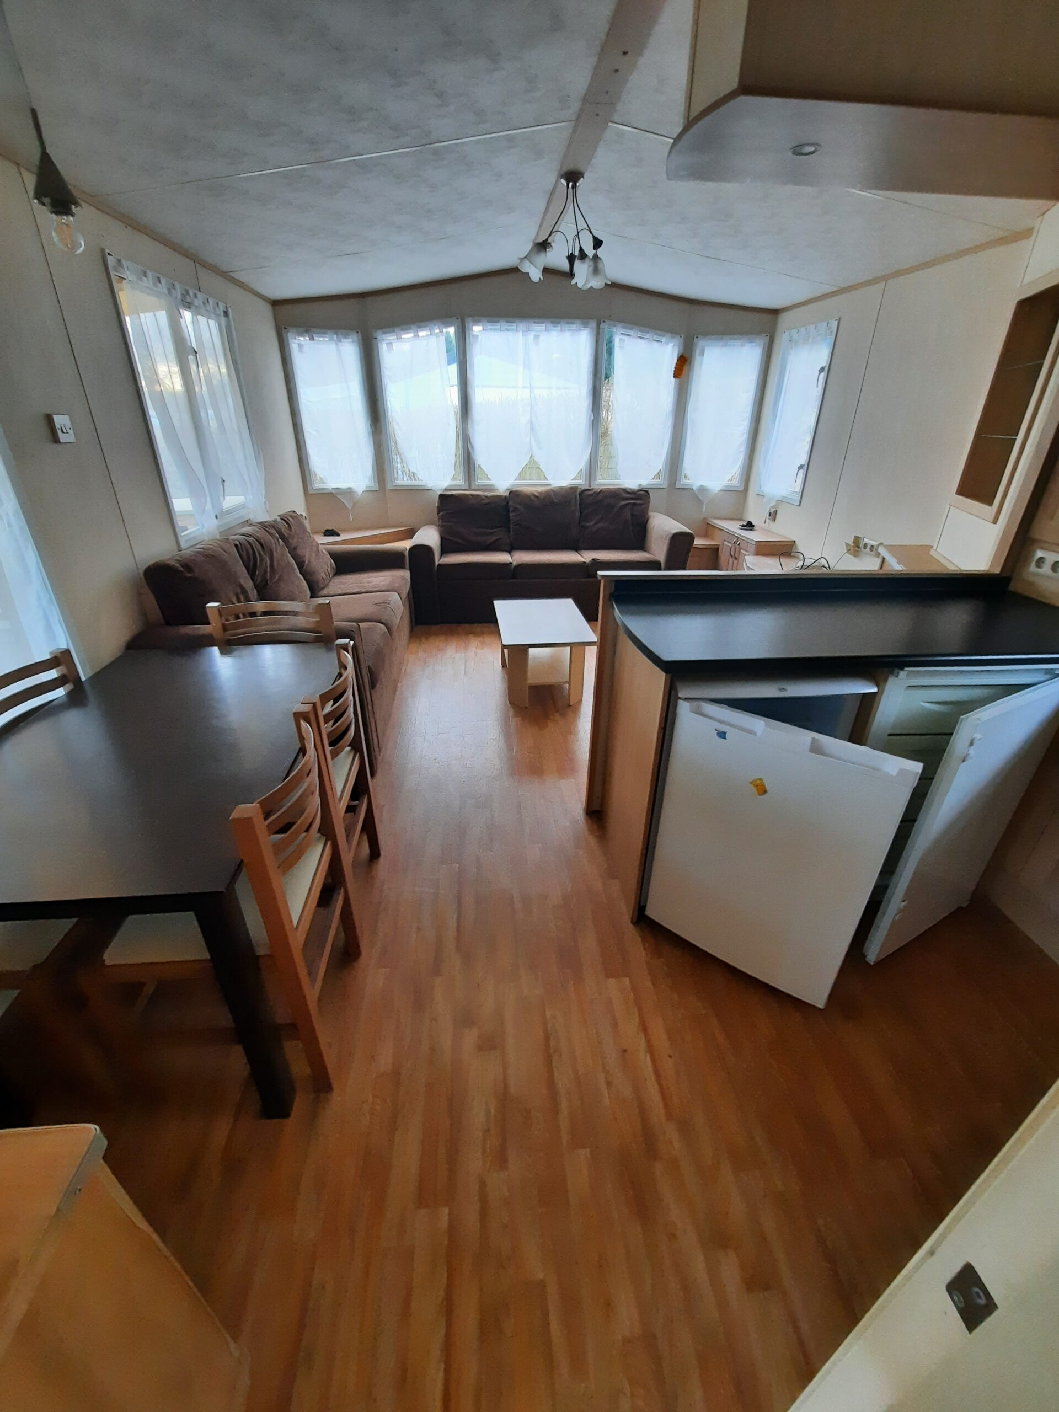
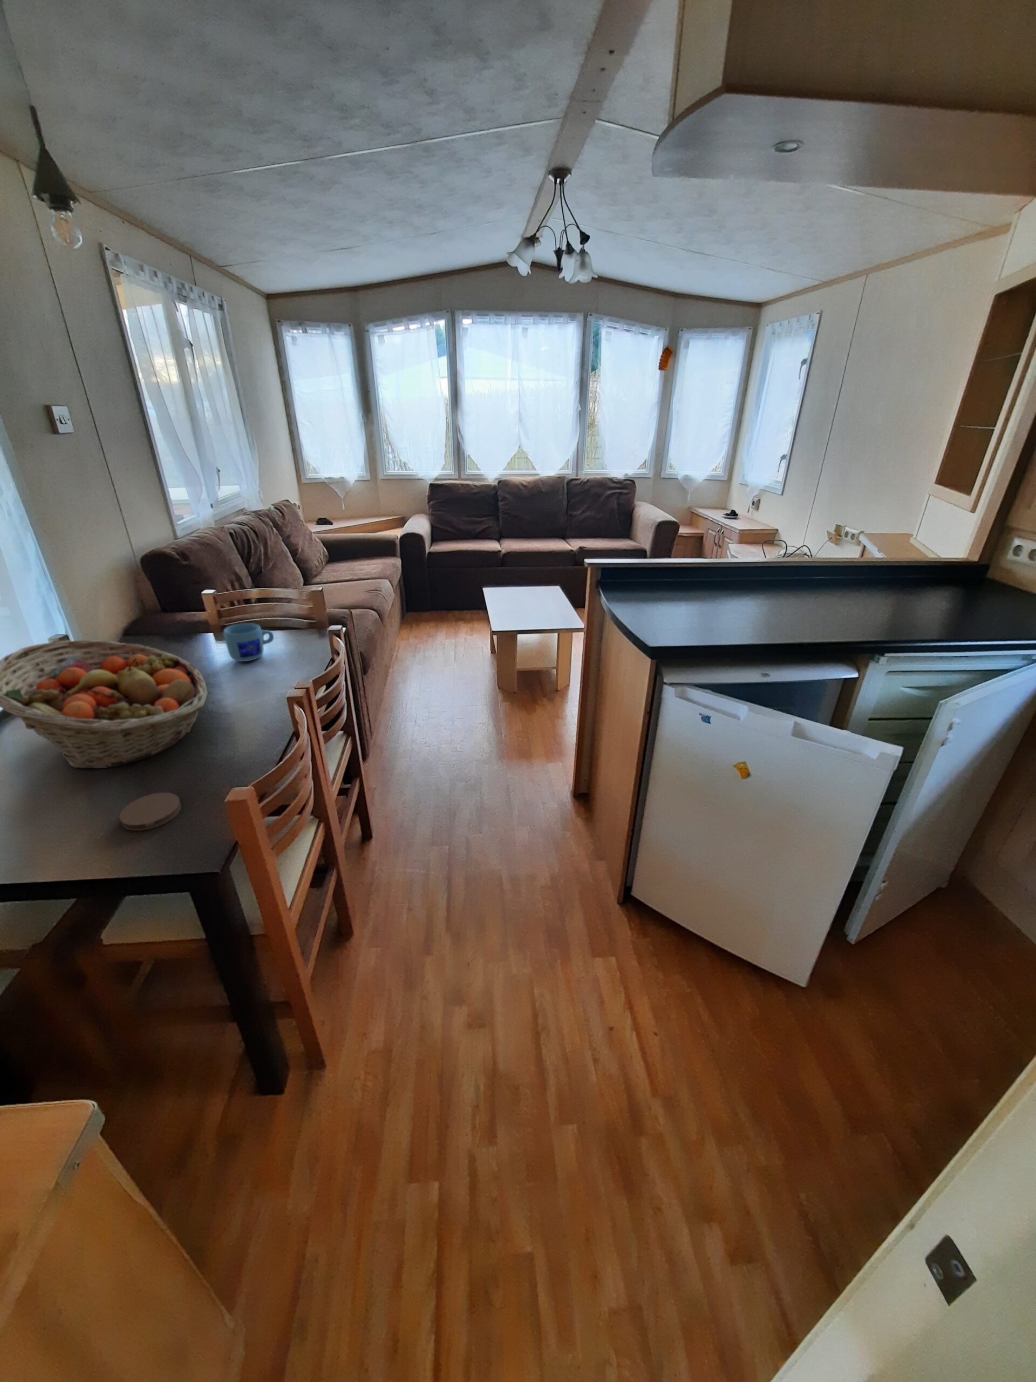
+ fruit basket [0,639,208,769]
+ coaster [119,792,182,831]
+ mug [223,622,274,662]
